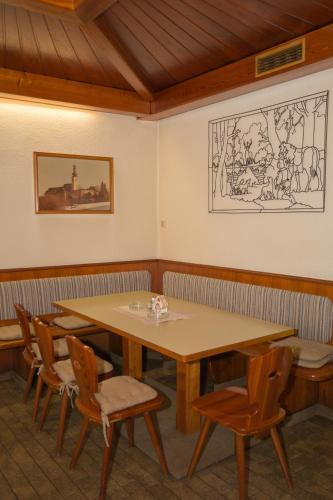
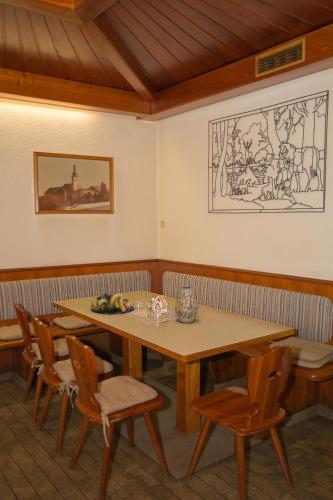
+ vase [174,286,199,324]
+ fruit bowl [90,291,135,316]
